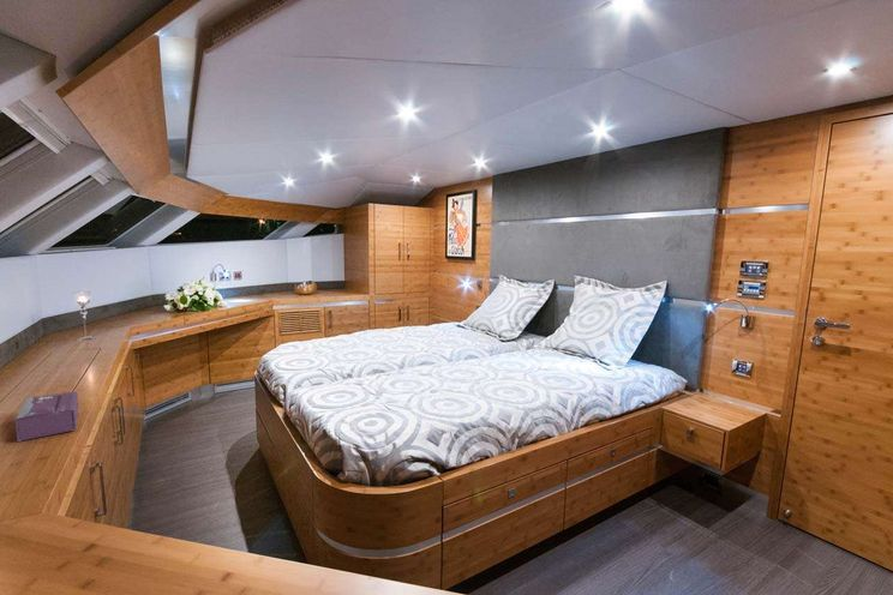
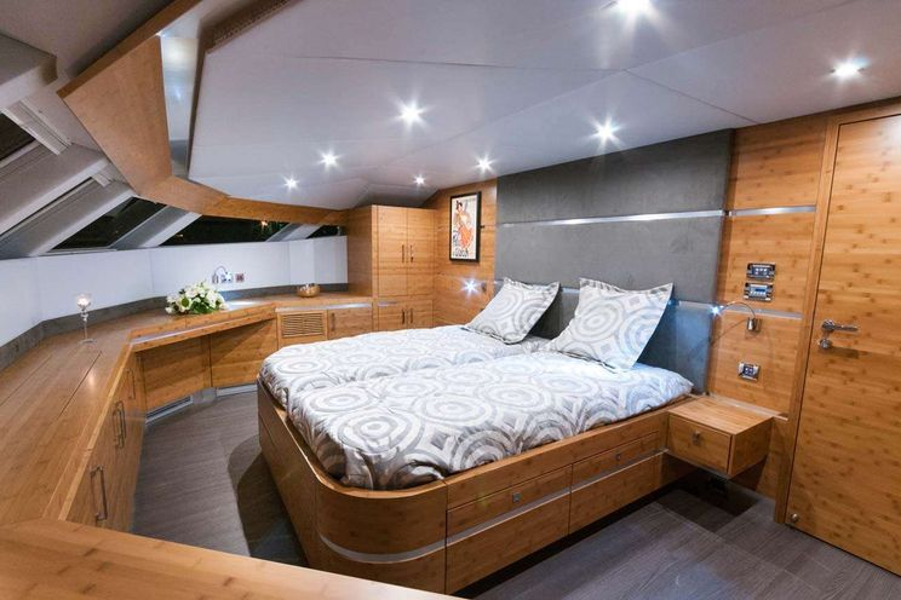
- tissue box [14,390,79,443]
